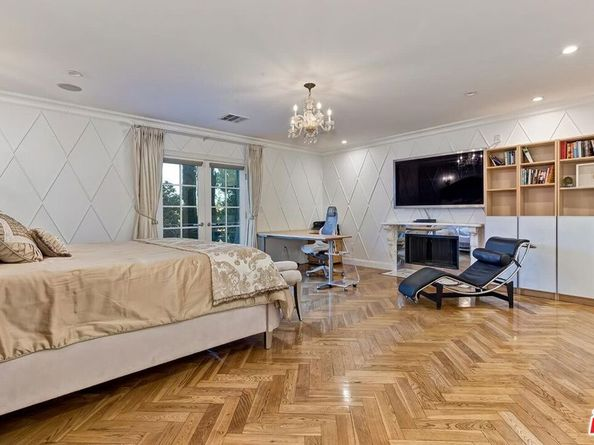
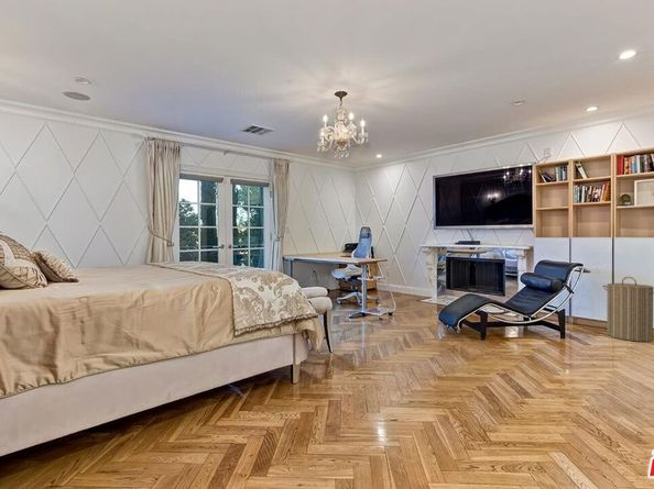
+ laundry hamper [602,276,654,343]
